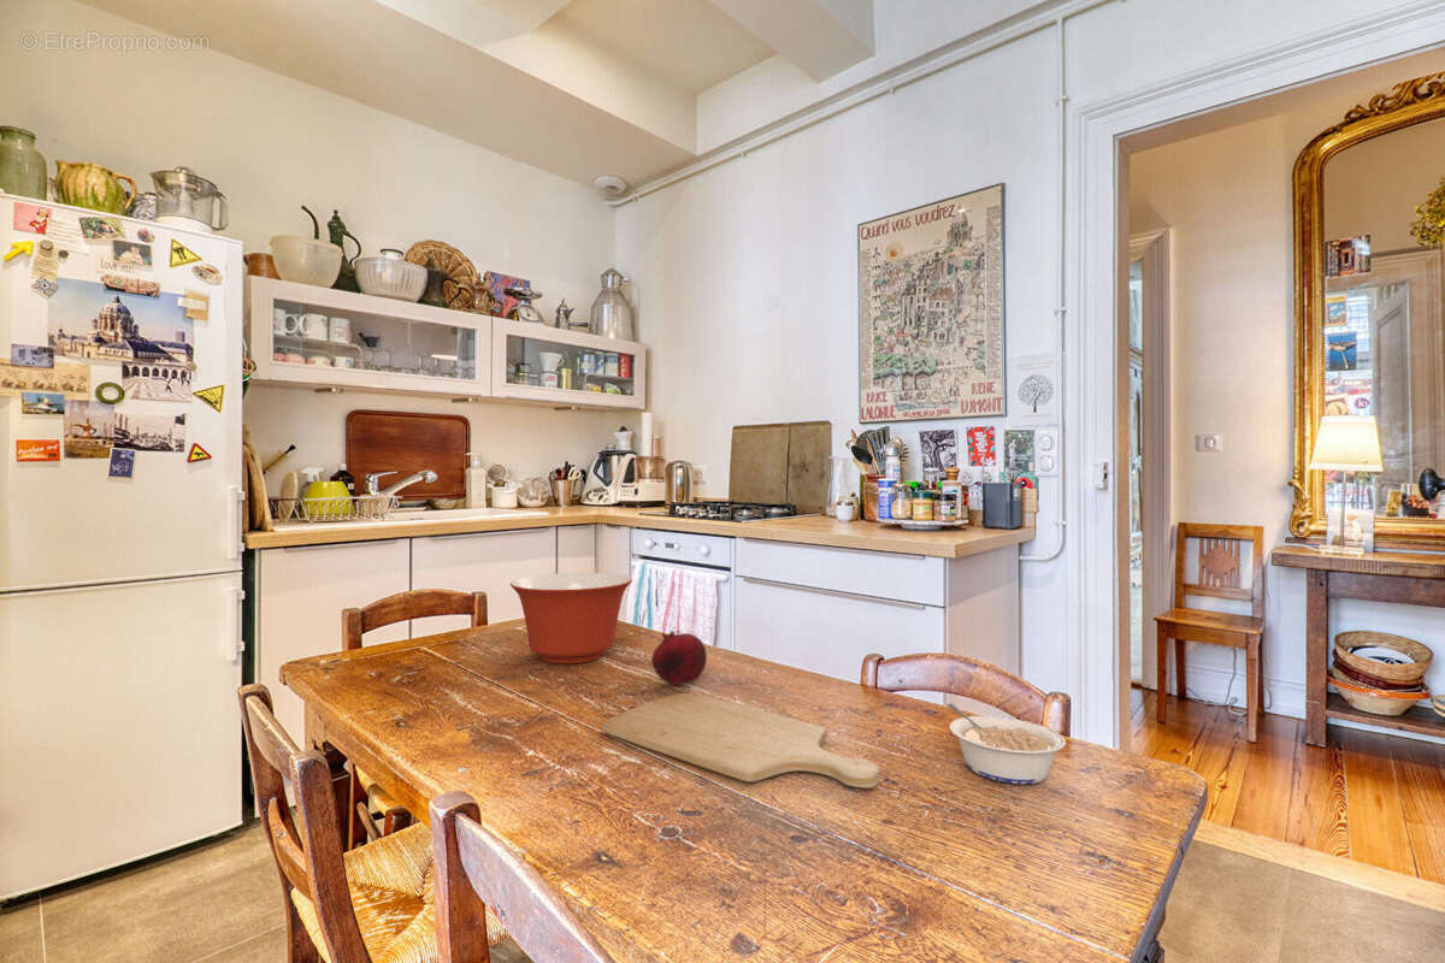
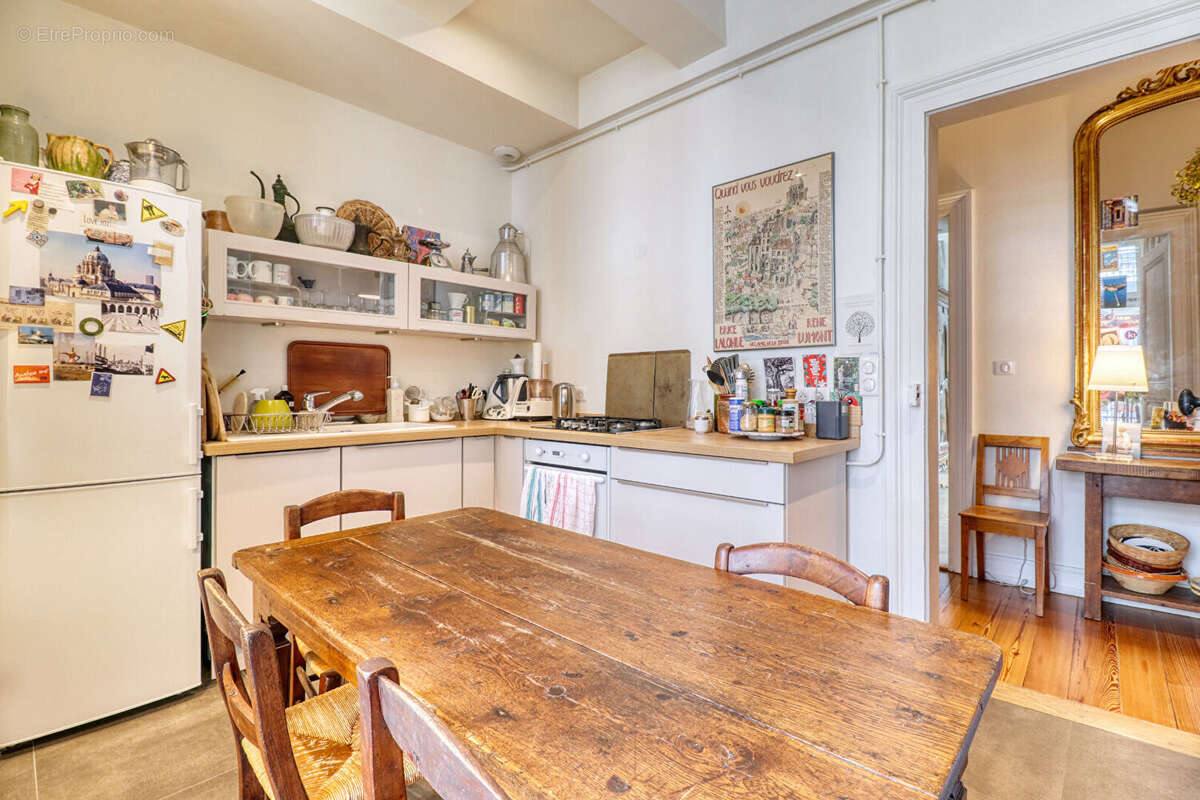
- chopping board [601,692,880,790]
- legume [945,702,1067,785]
- fruit [650,628,708,686]
- mixing bowl [509,572,633,664]
